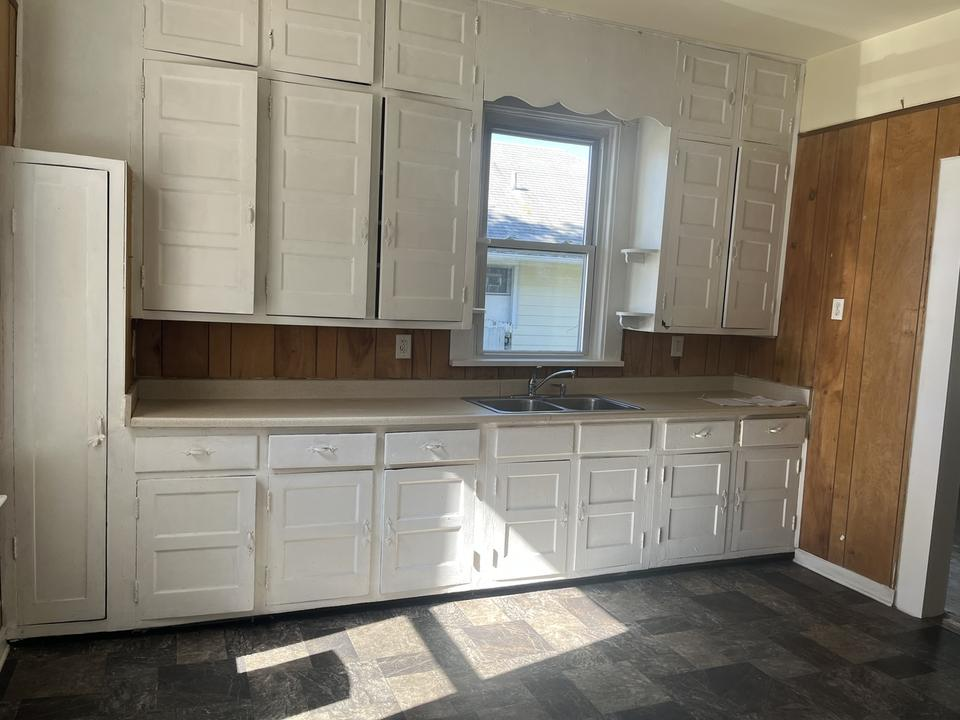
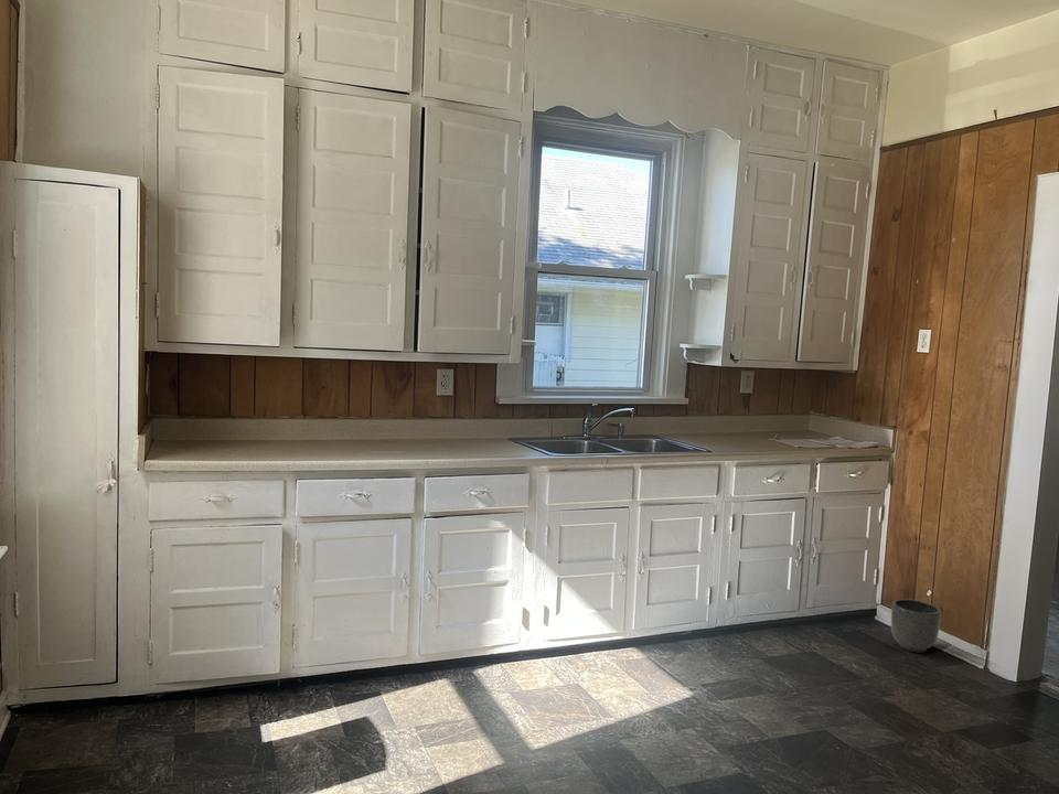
+ planter [890,598,942,654]
